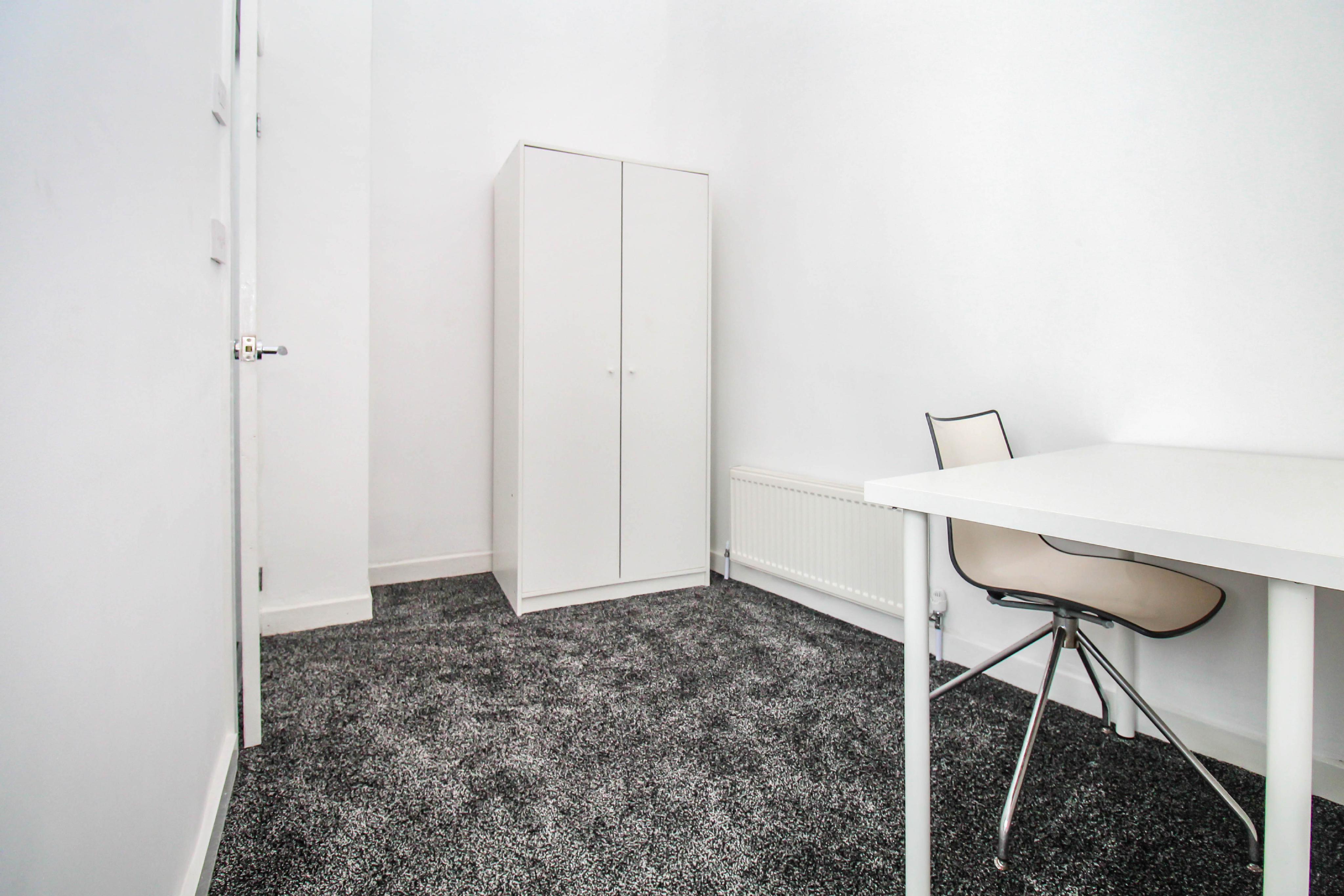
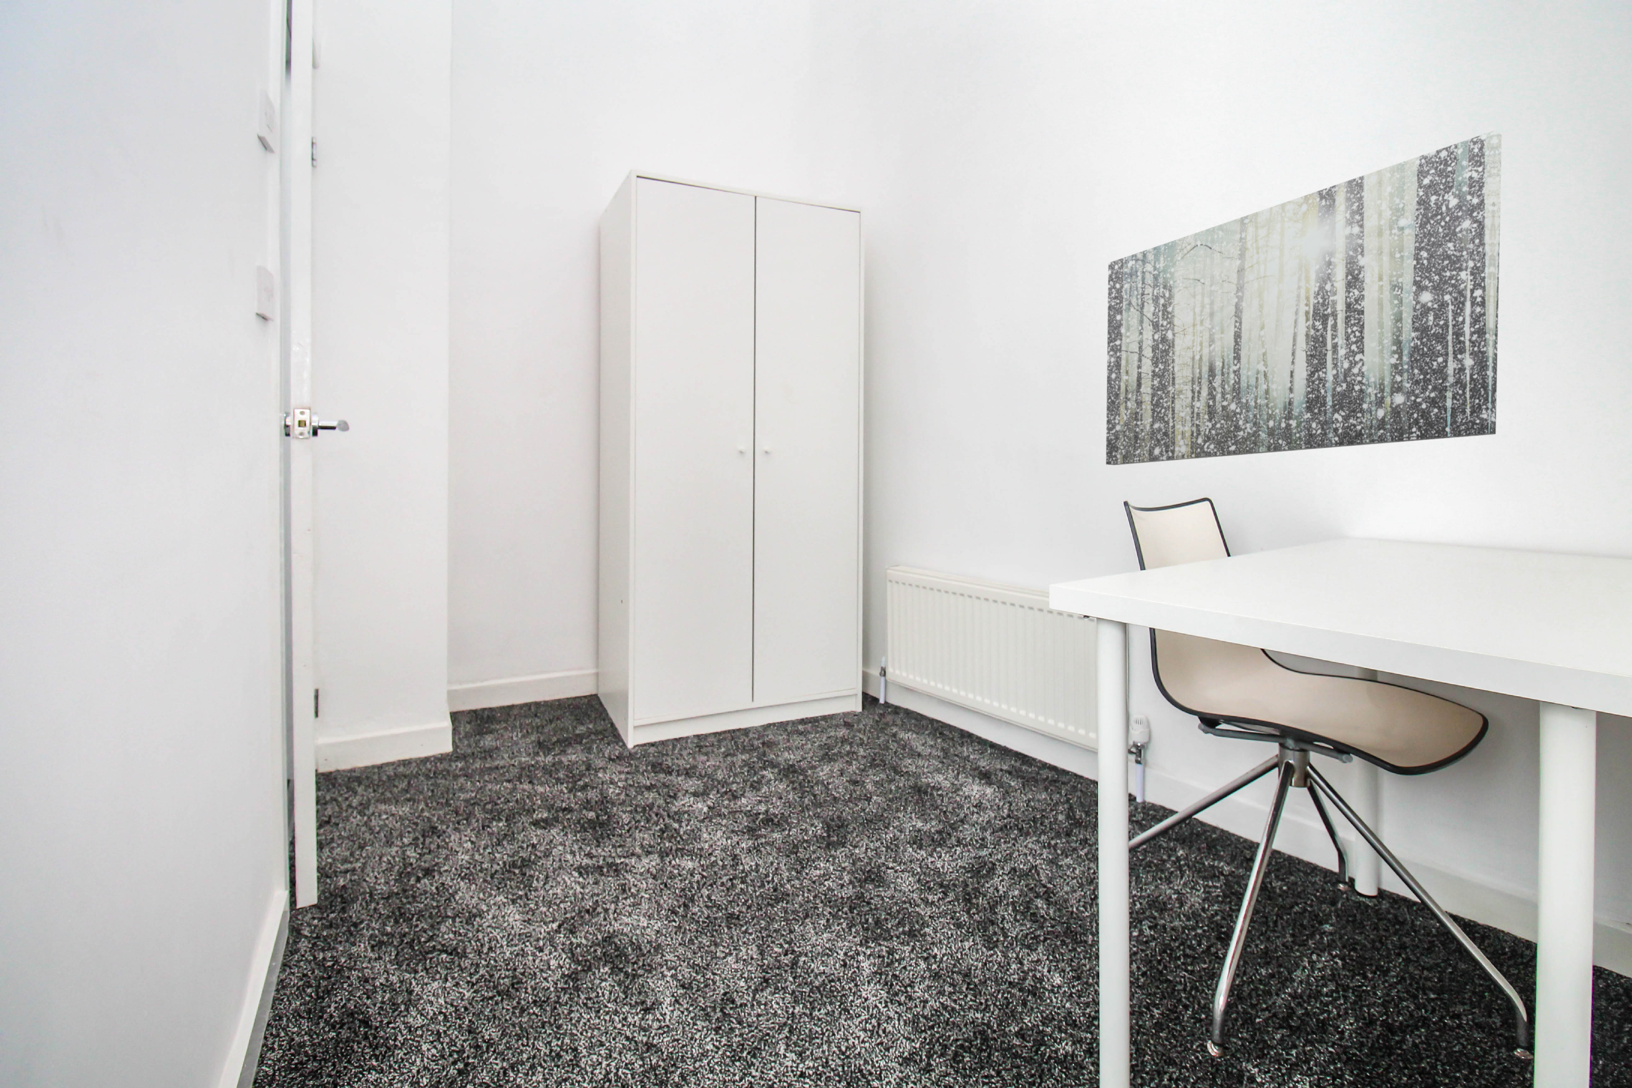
+ wall art [1106,130,1502,466]
